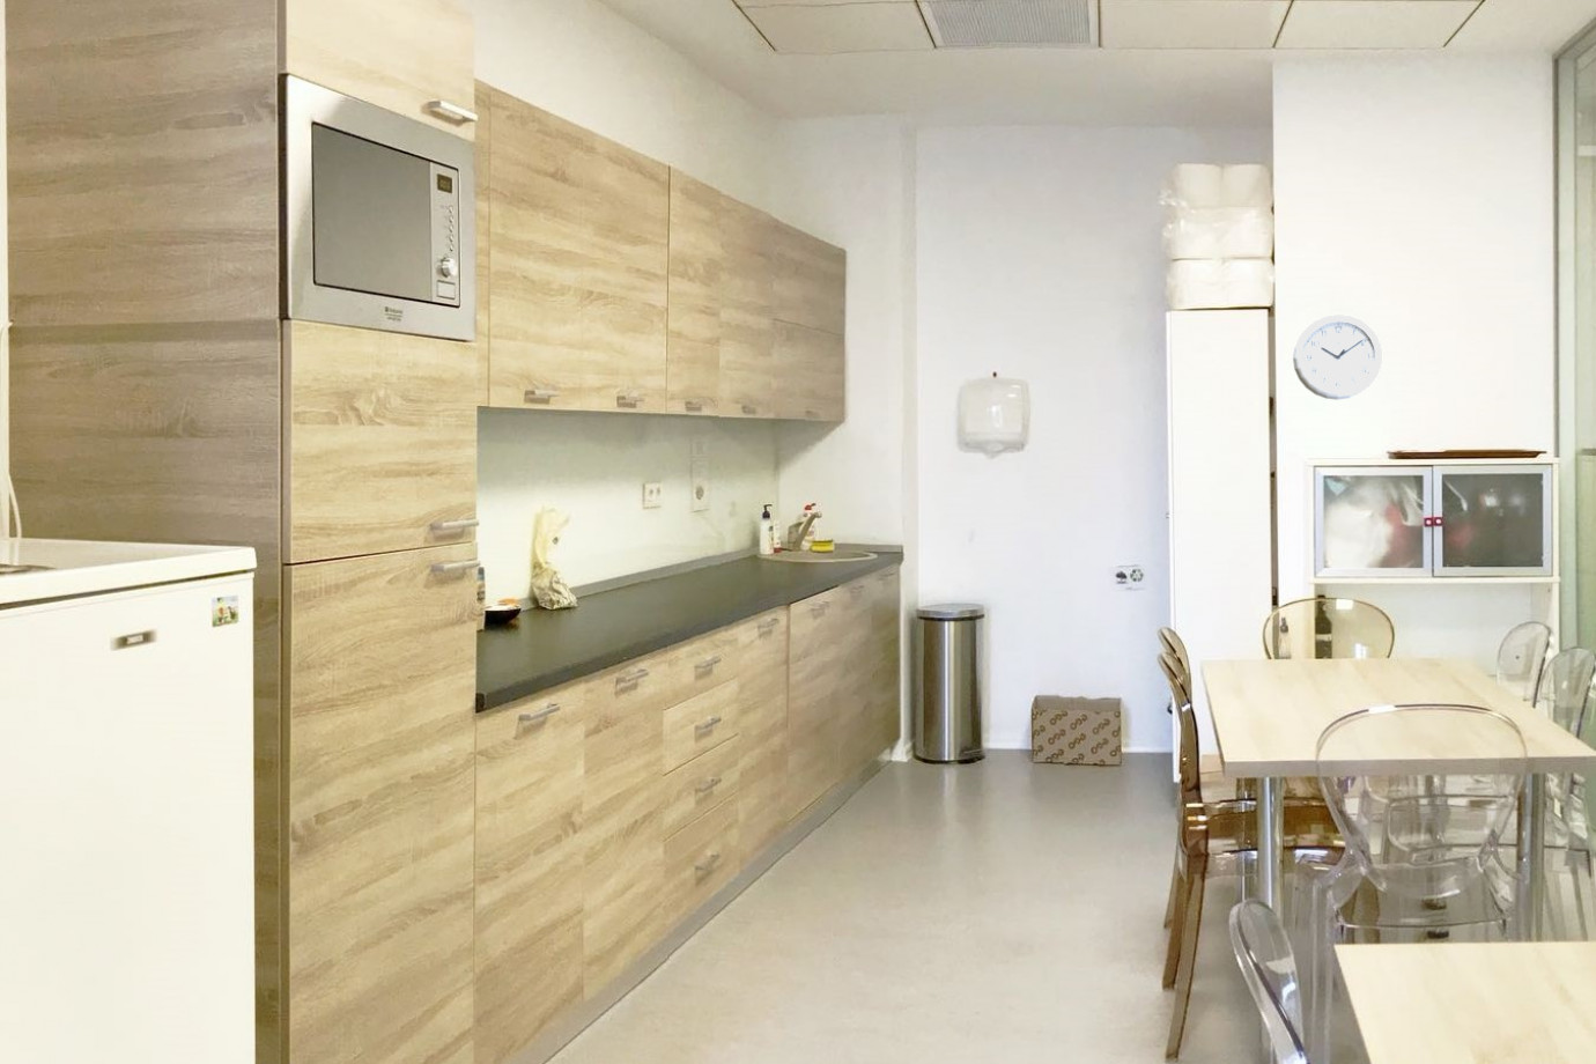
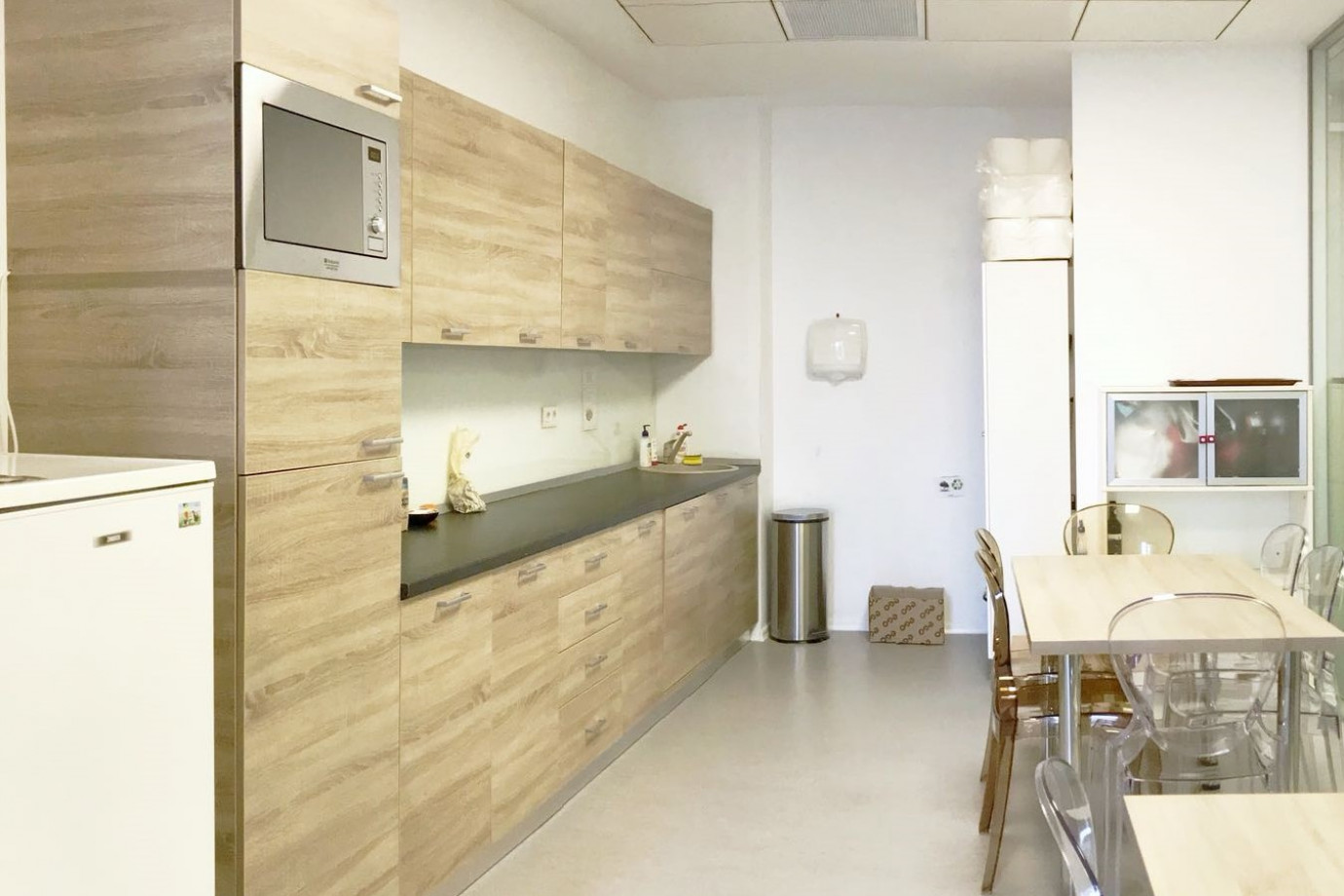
- wall clock [1292,314,1383,401]
